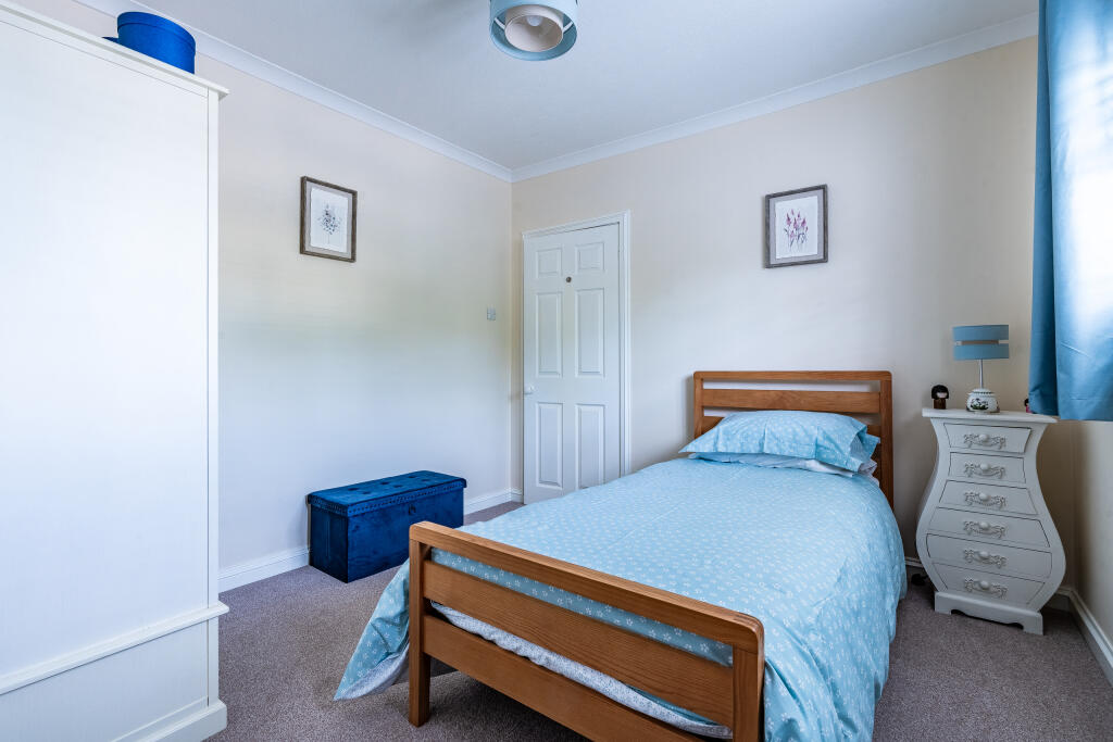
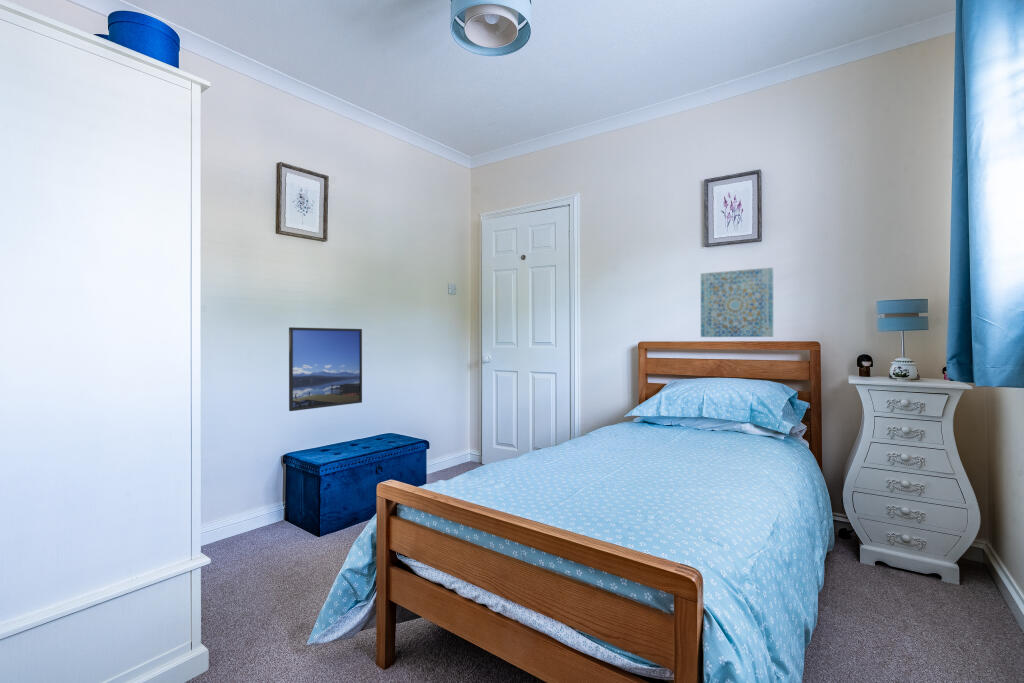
+ wall art [700,267,774,338]
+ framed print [288,326,363,412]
